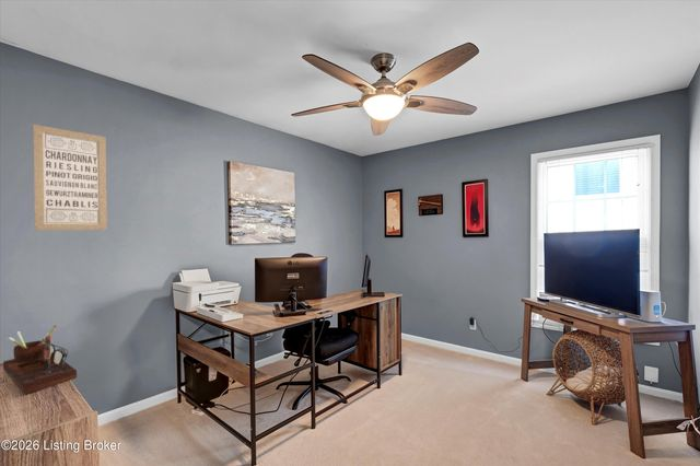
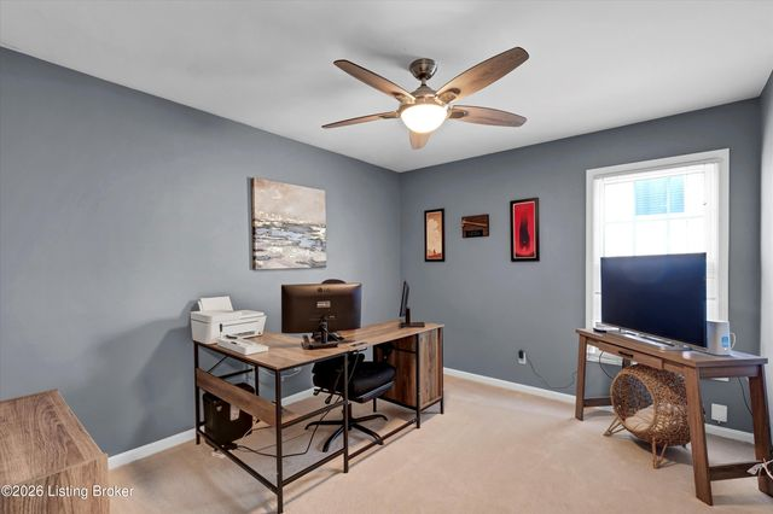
- wall art [32,124,108,231]
- desk organizer [2,325,78,396]
